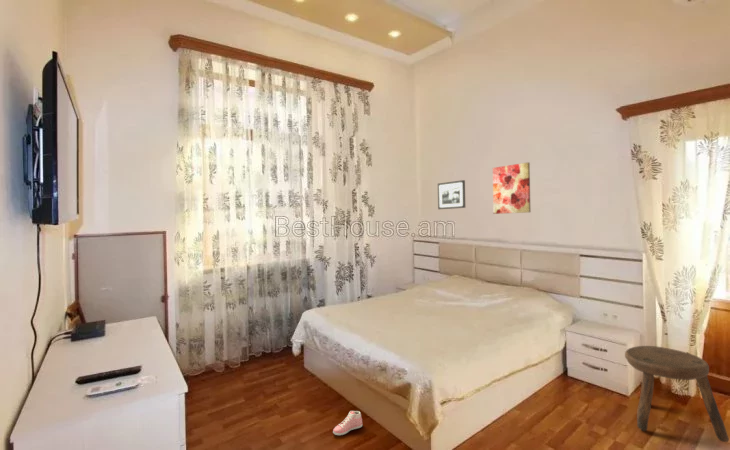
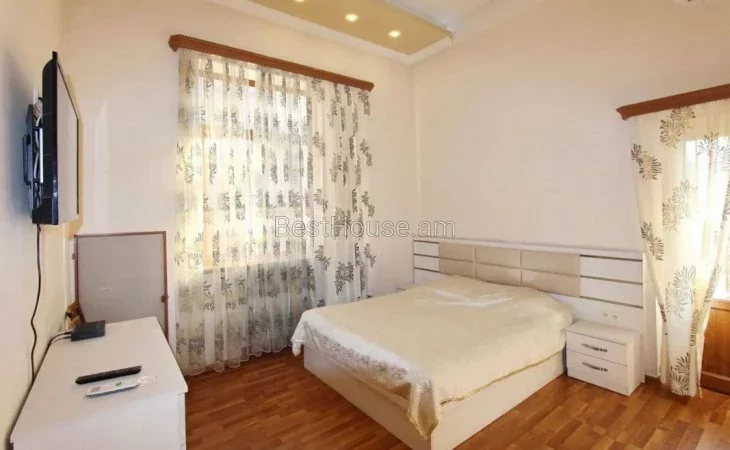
- stool [624,345,730,443]
- sneaker [332,410,363,436]
- wall art [492,161,531,215]
- picture frame [437,179,466,210]
